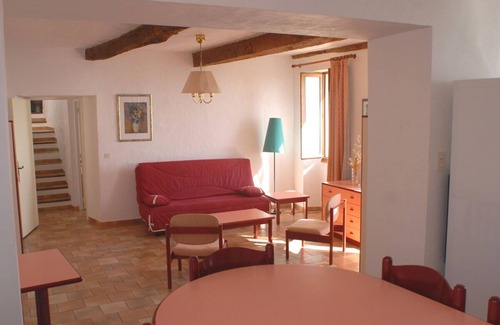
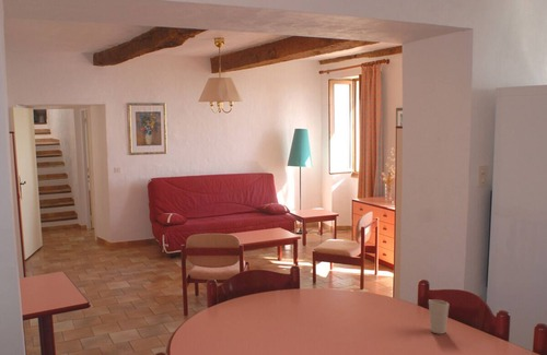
+ cup [428,299,450,335]
